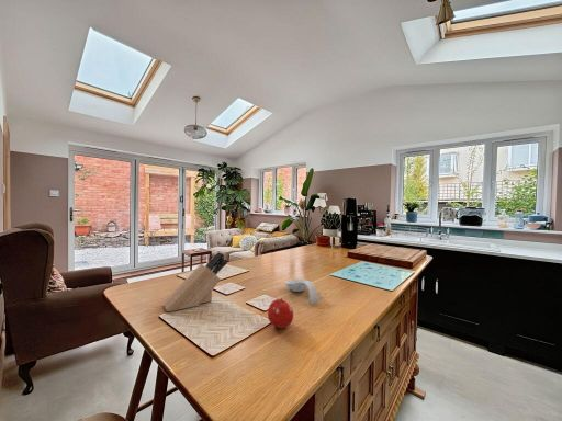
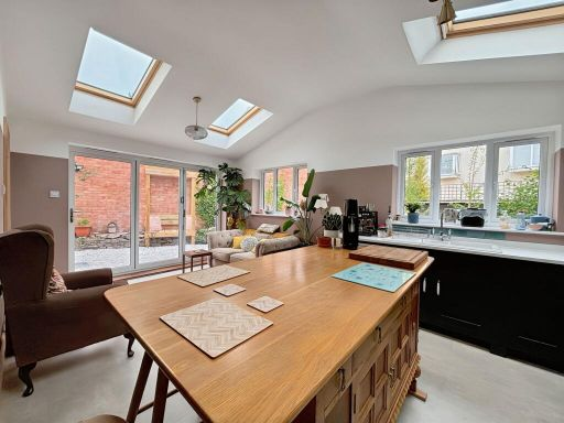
- spoon rest [284,278,321,304]
- fruit [267,297,294,329]
- knife block [161,251,228,314]
